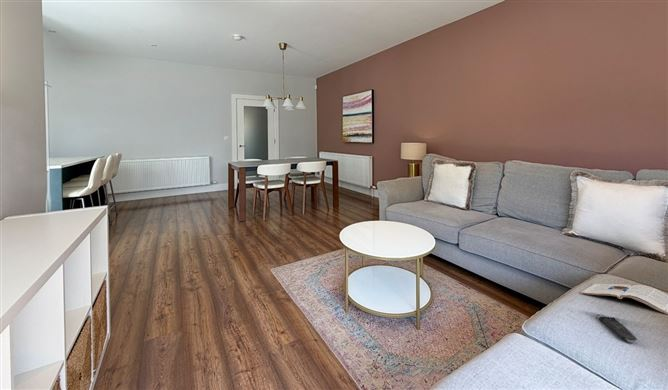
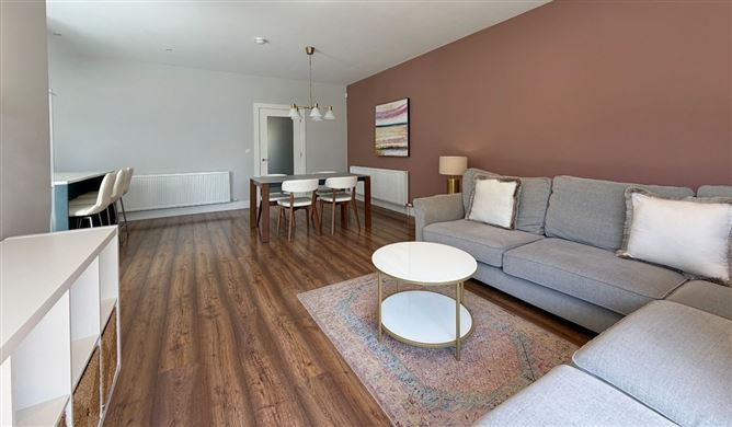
- magazine [579,283,668,315]
- remote control [599,315,638,344]
